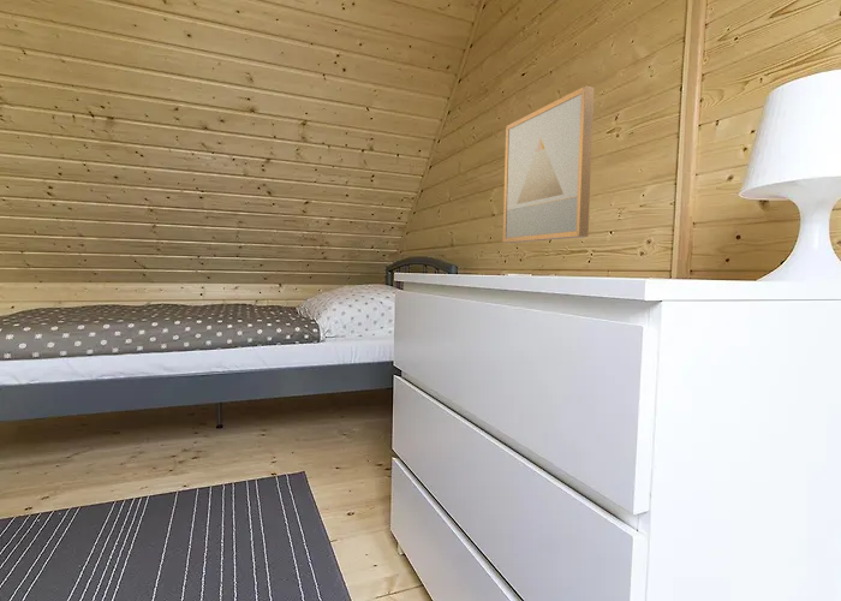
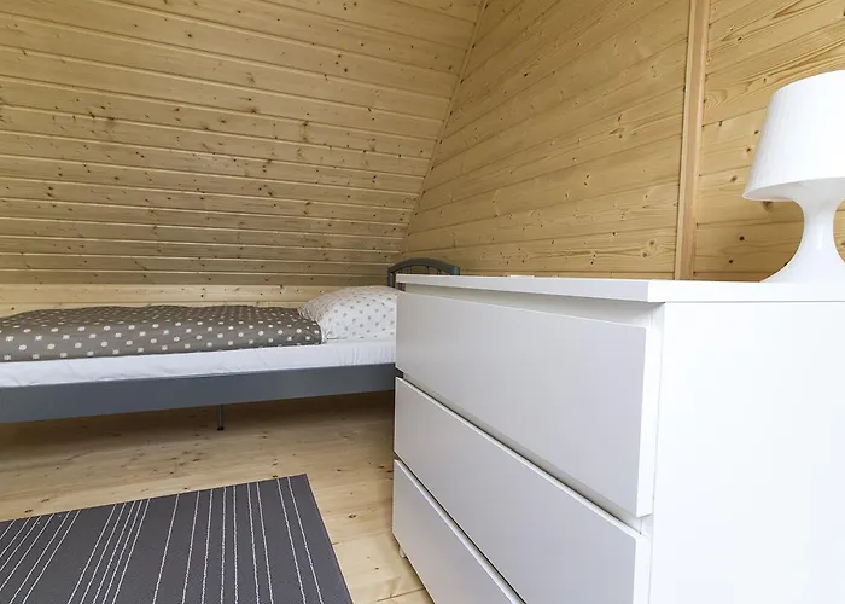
- wall art [502,85,595,244]
